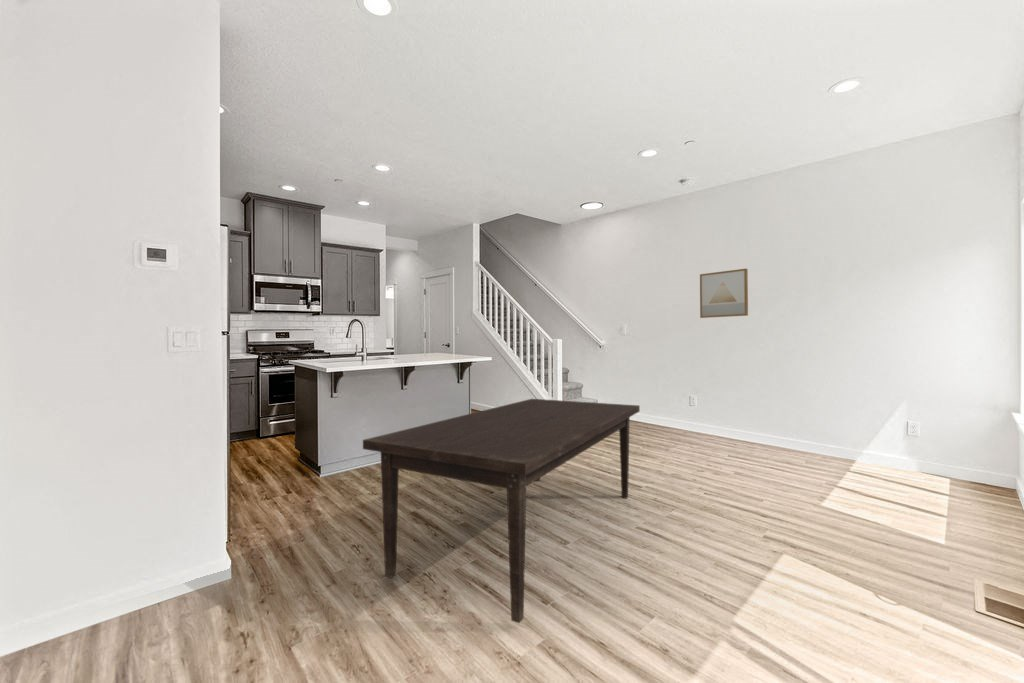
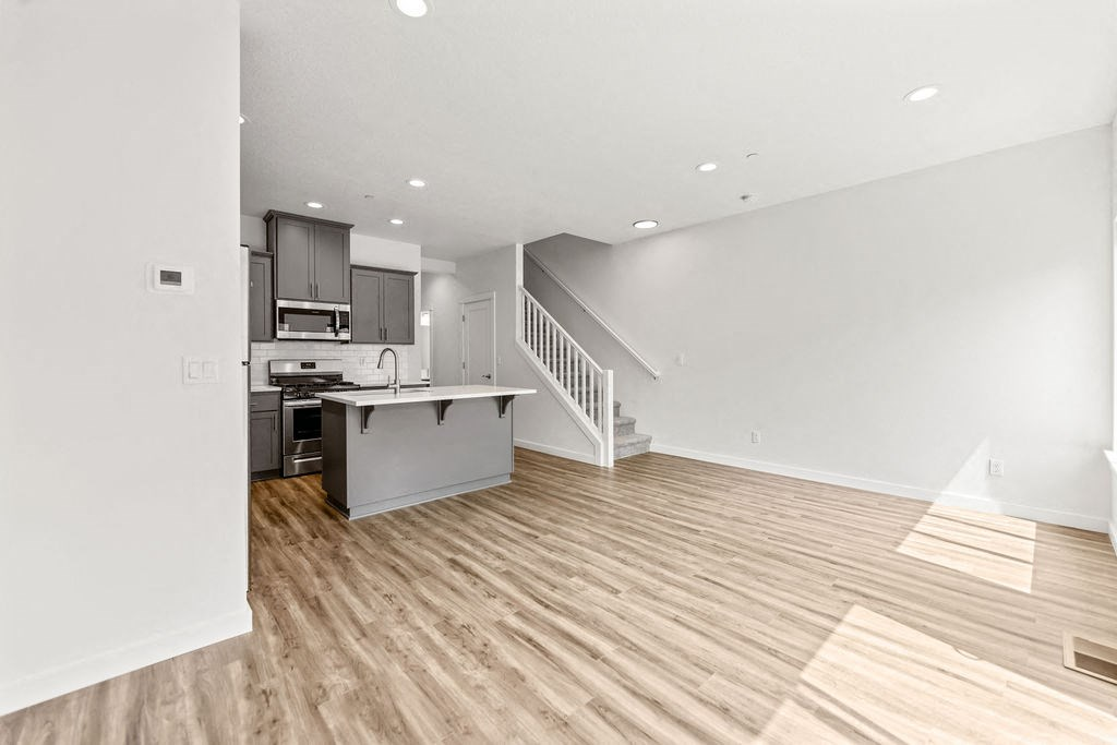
- wall art [699,268,749,319]
- dining table [362,398,641,624]
